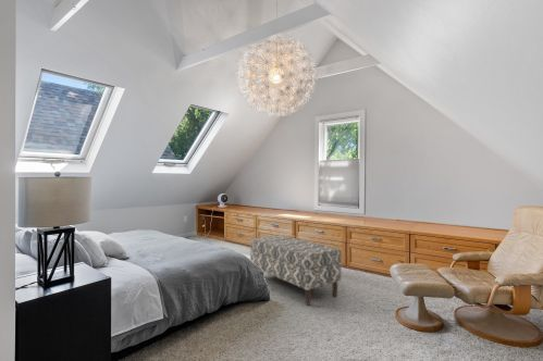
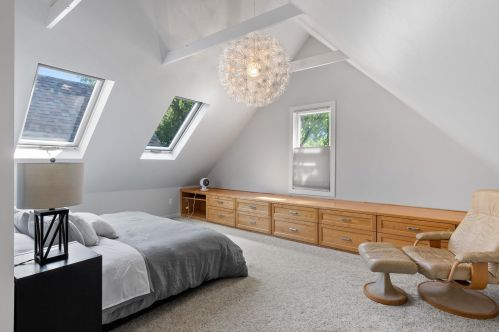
- bench [249,234,343,306]
